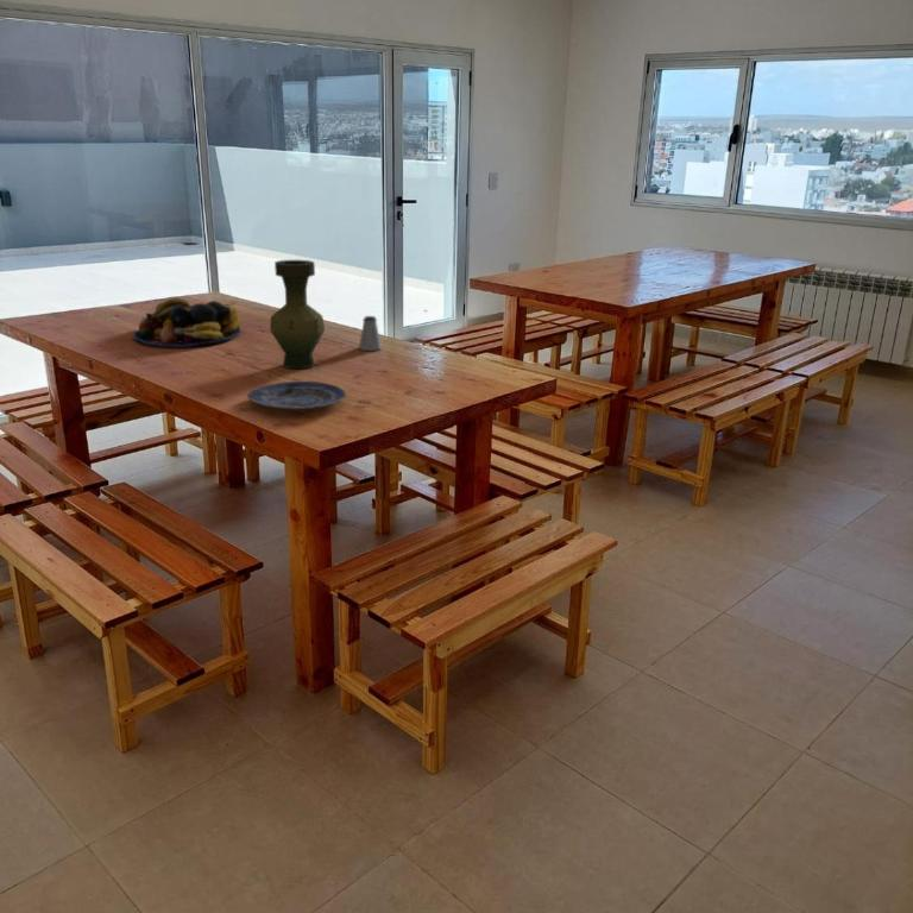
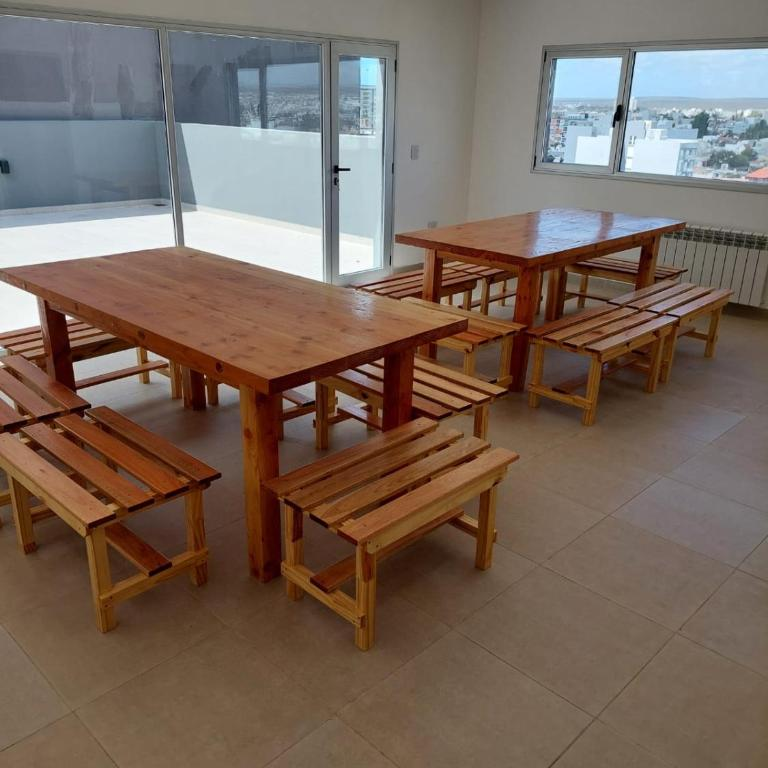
- vase [269,259,326,370]
- fruit bowl [132,297,241,347]
- saltshaker [358,315,383,352]
- plate [246,380,347,411]
